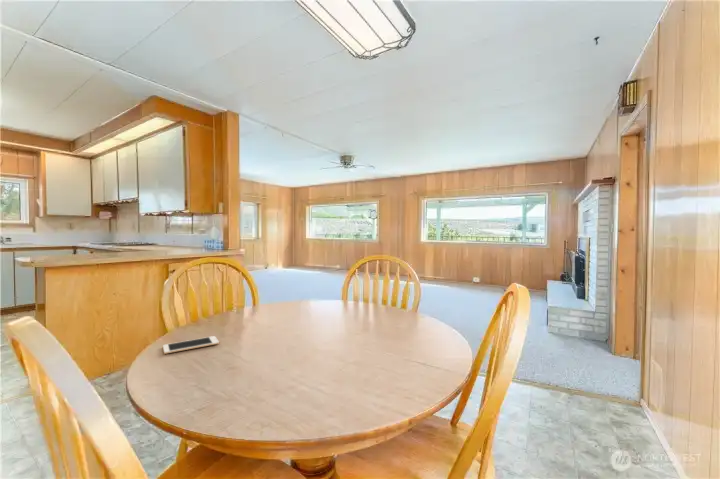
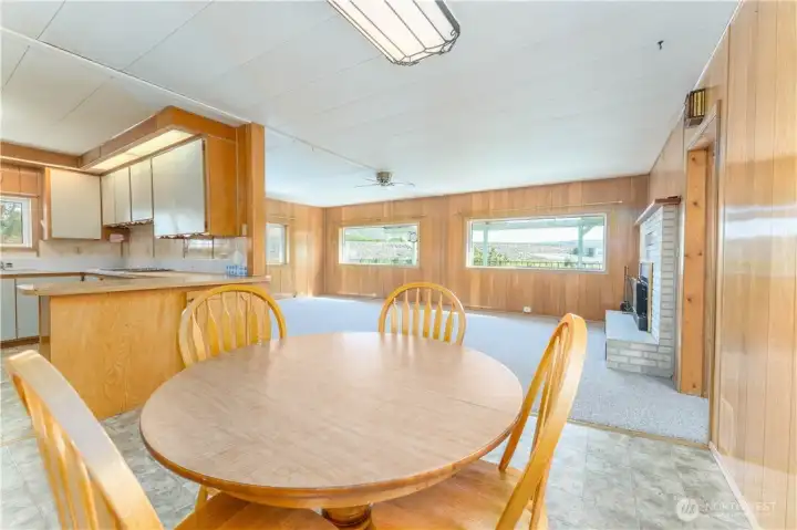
- cell phone [162,335,220,355]
